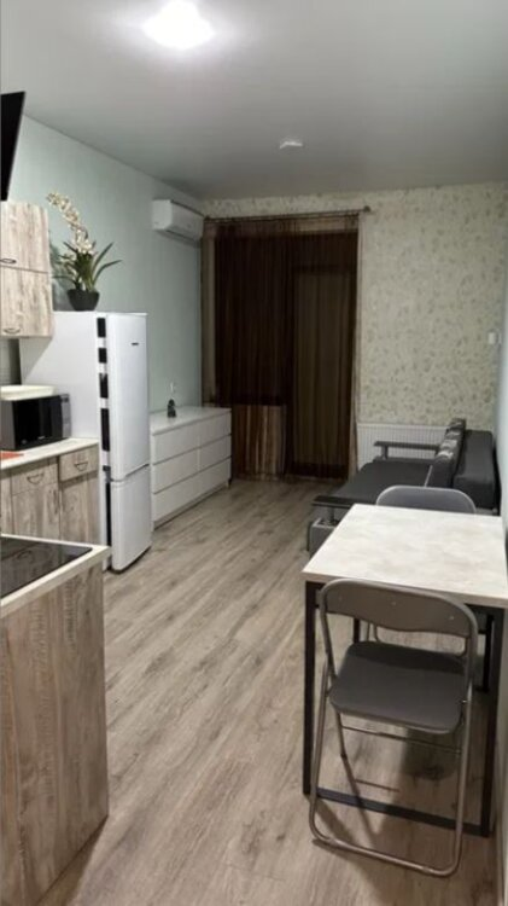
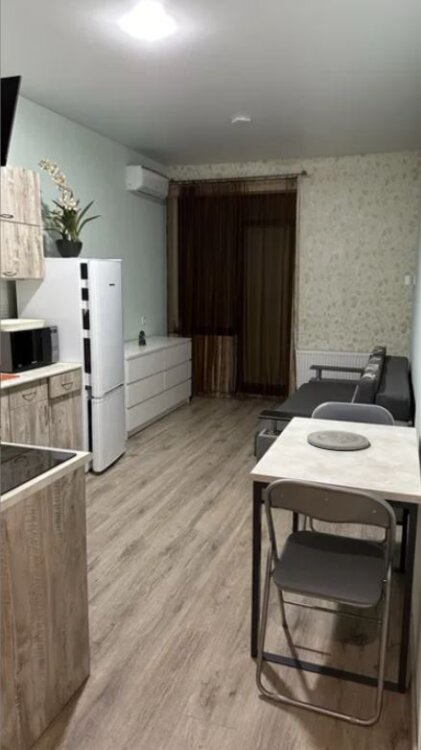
+ plate [306,430,370,451]
